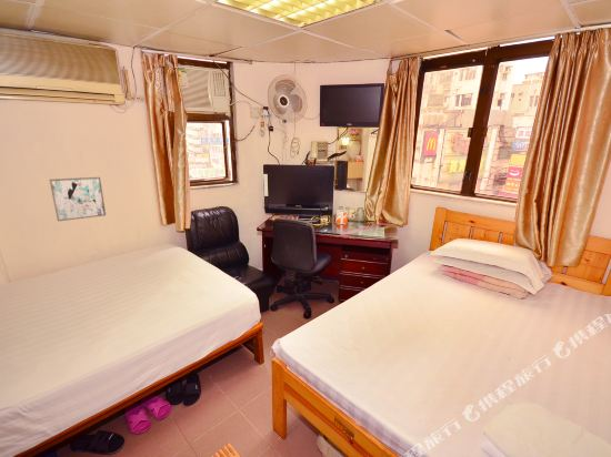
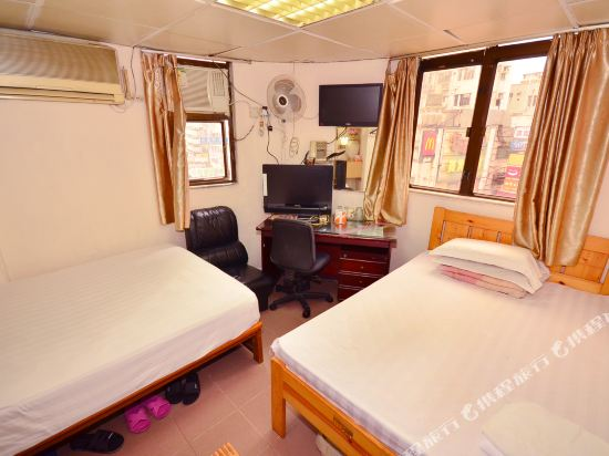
- wall art [49,176,107,222]
